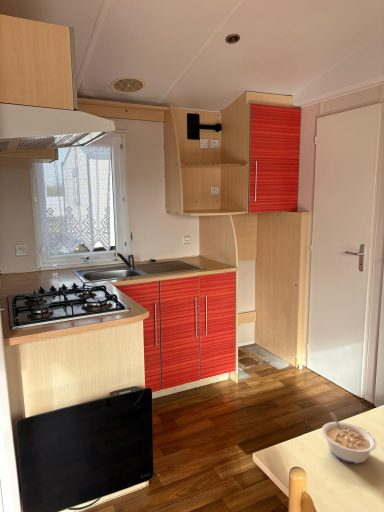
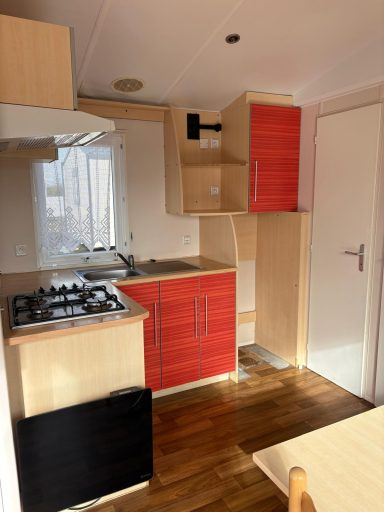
- legume [321,412,377,464]
